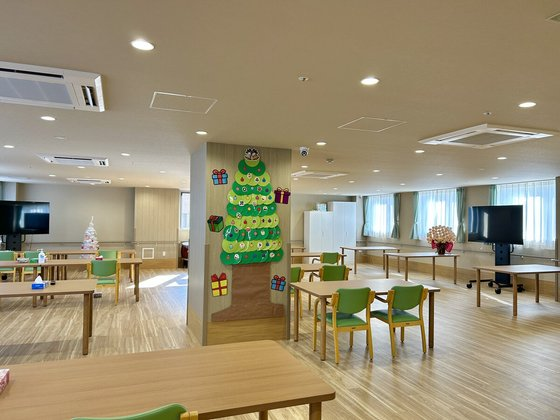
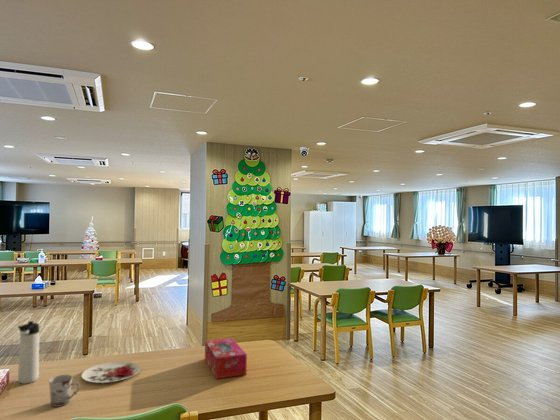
+ thermos bottle [17,320,40,385]
+ cup [48,374,81,408]
+ tissue box [204,337,248,380]
+ plate [80,361,141,384]
